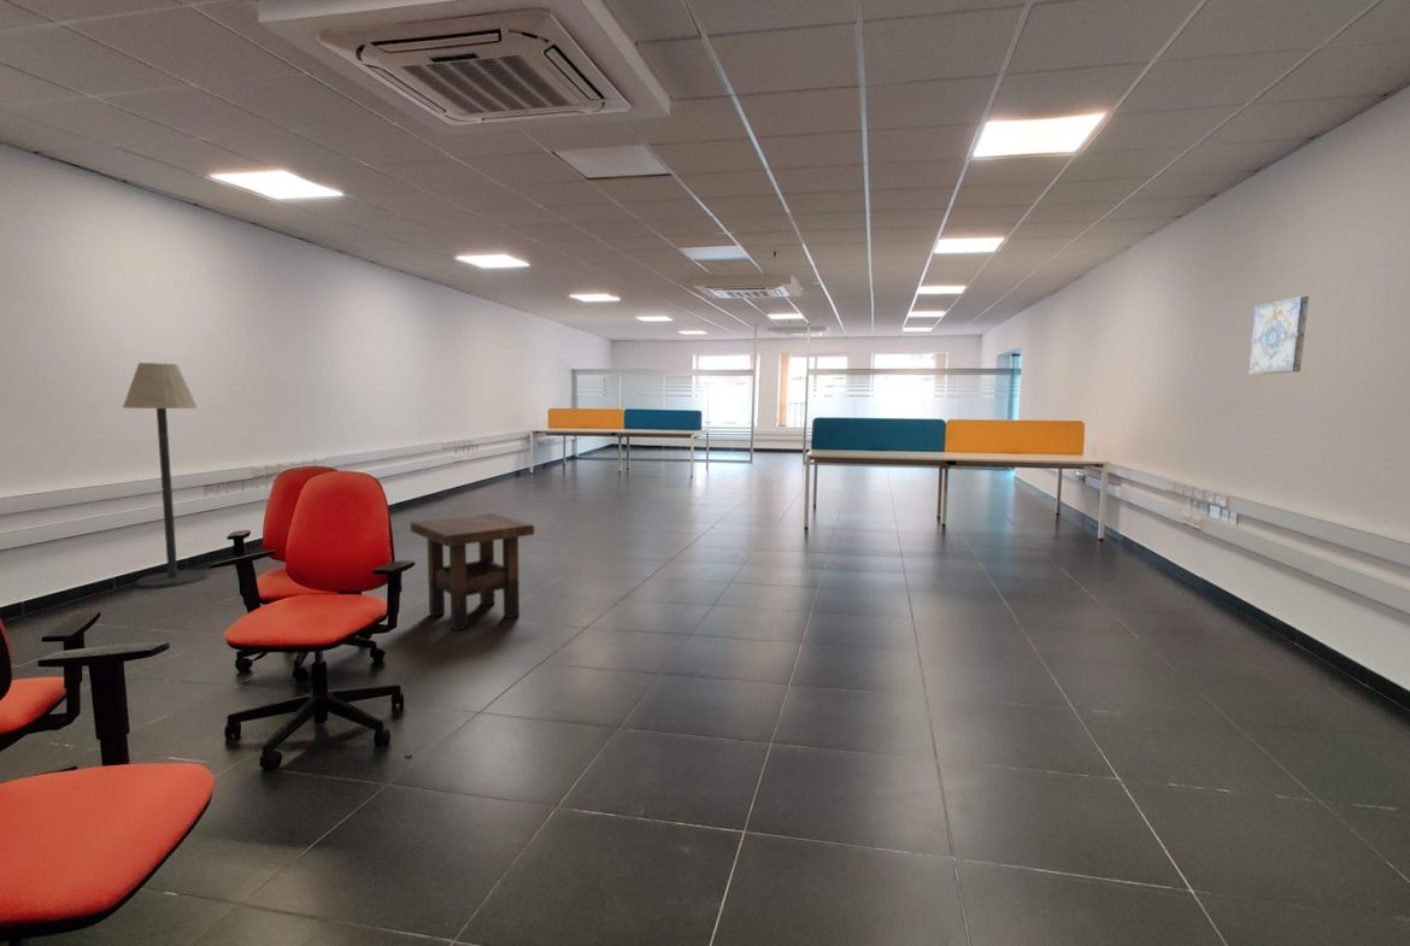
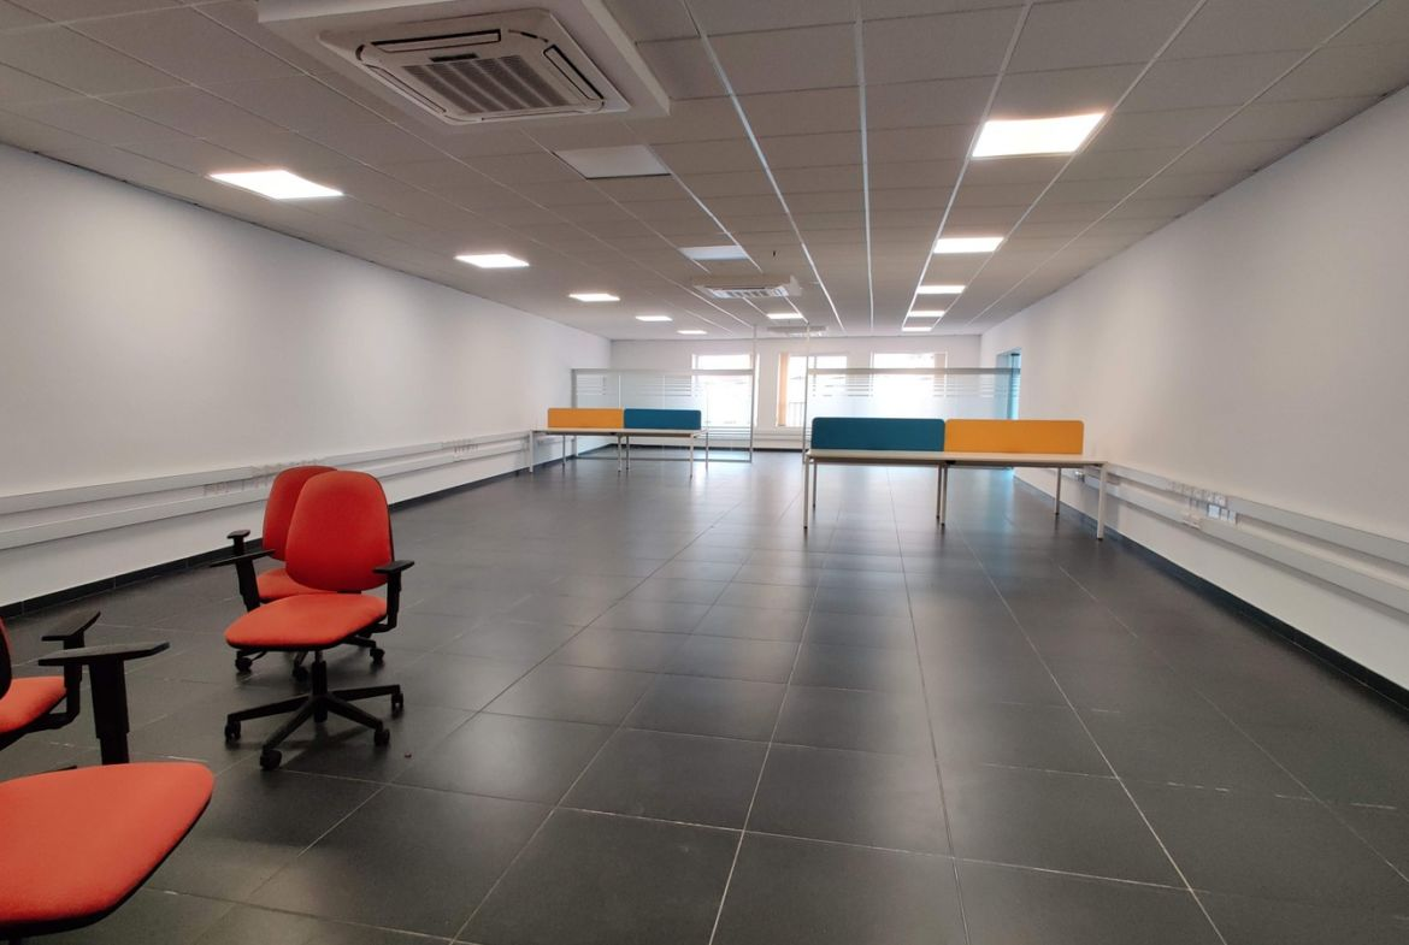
- floor lamp [122,362,208,589]
- side table [410,512,536,631]
- wall art [1247,295,1310,376]
